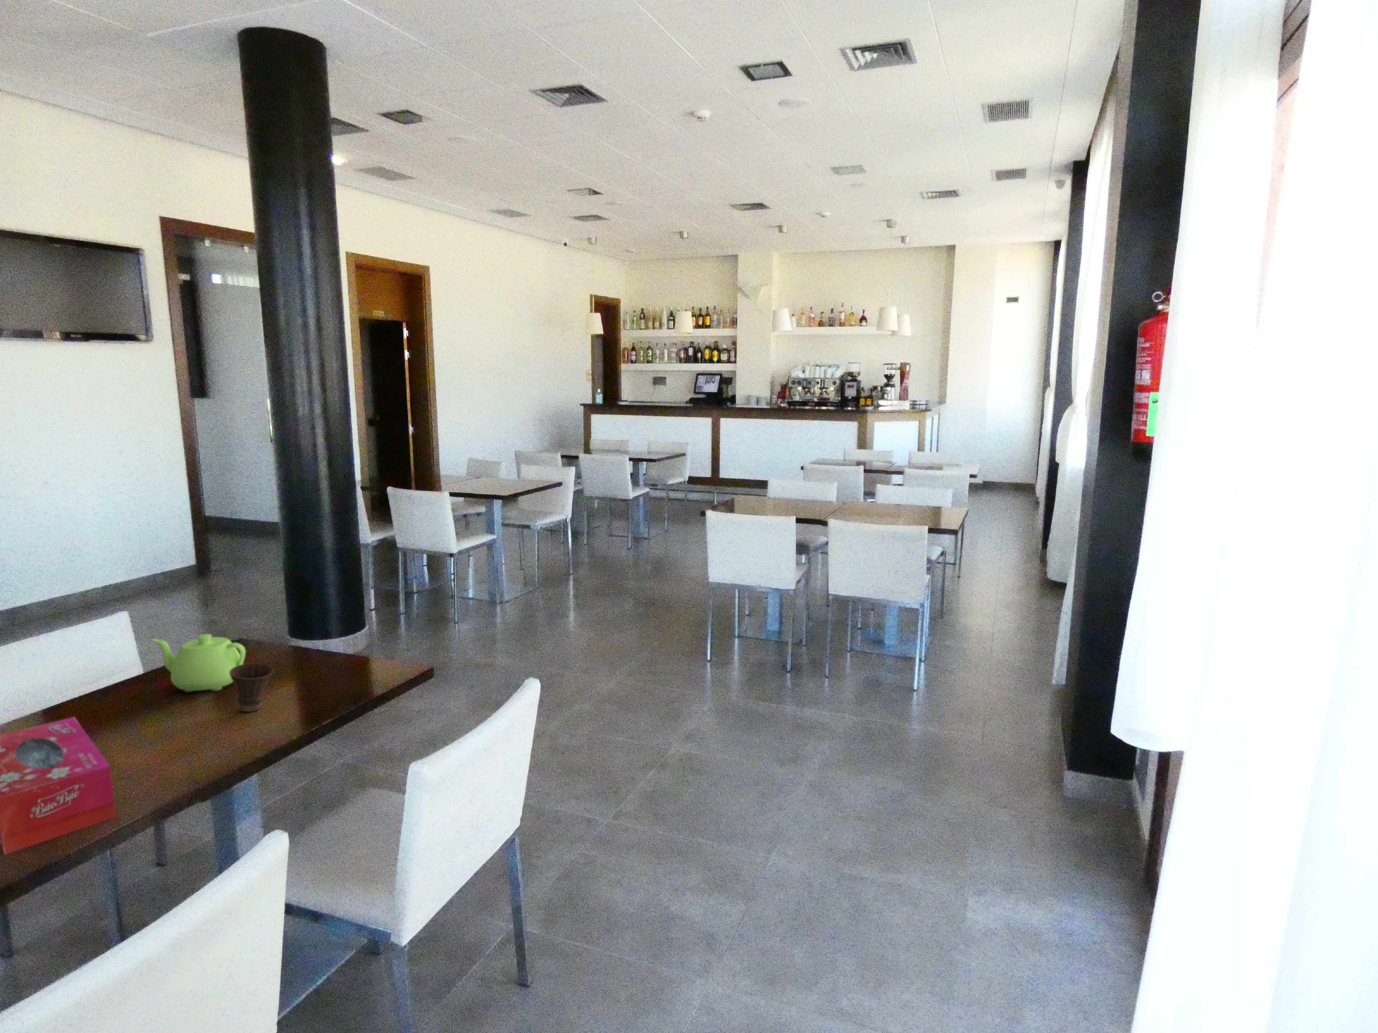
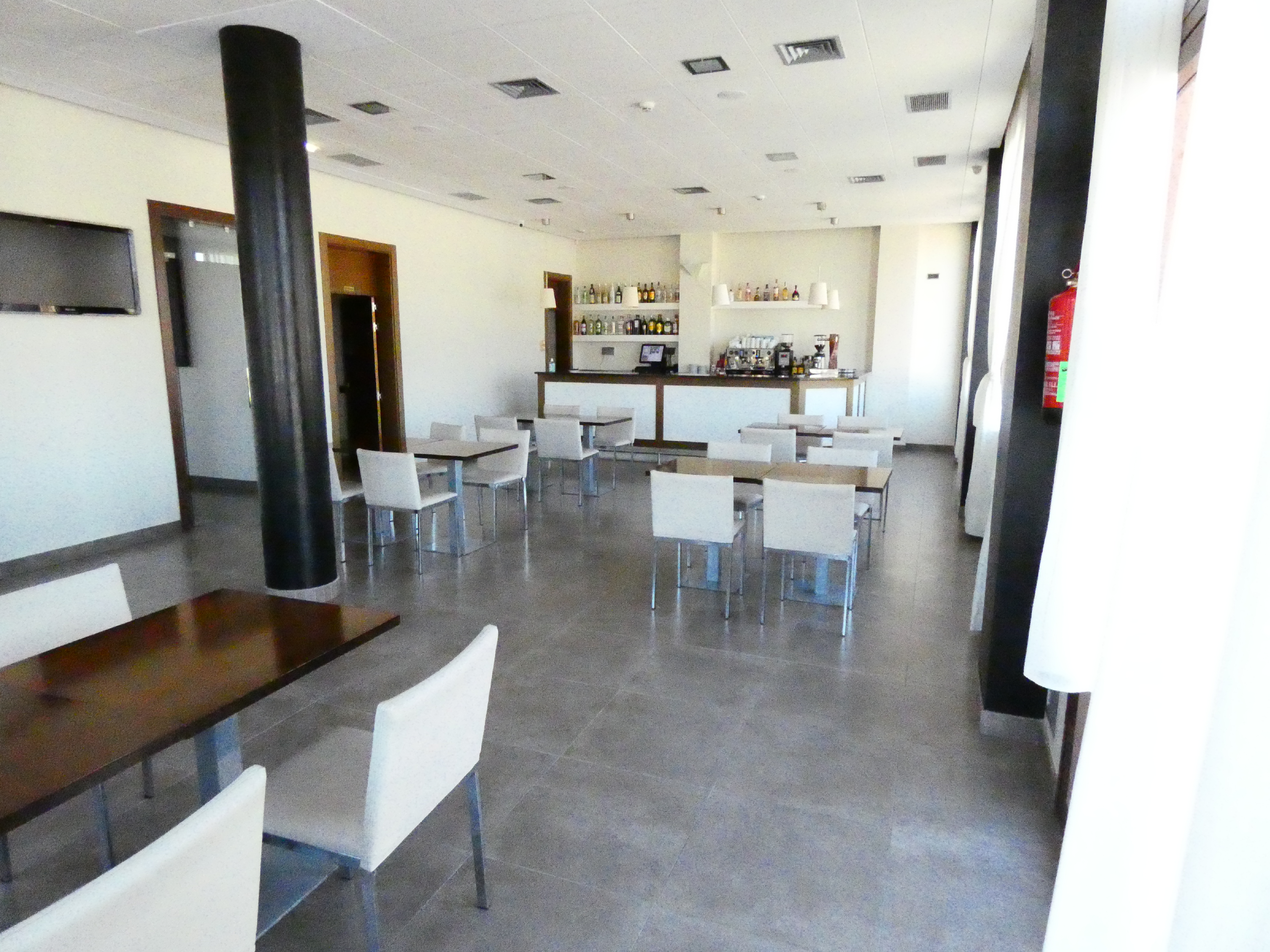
- cup [229,663,273,712]
- tissue box [0,716,116,855]
- teapot [152,634,246,692]
